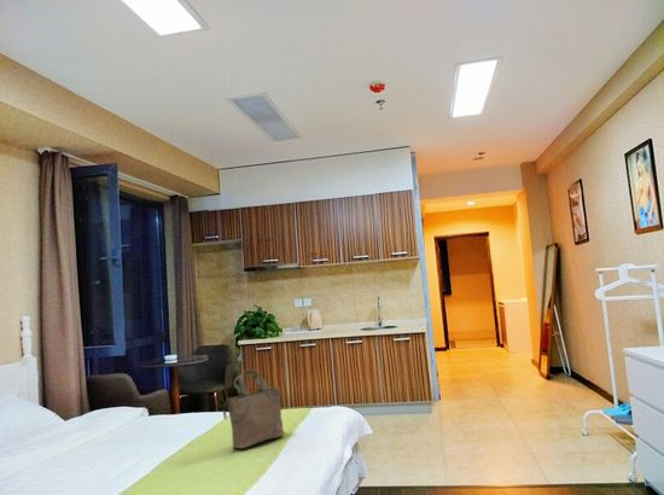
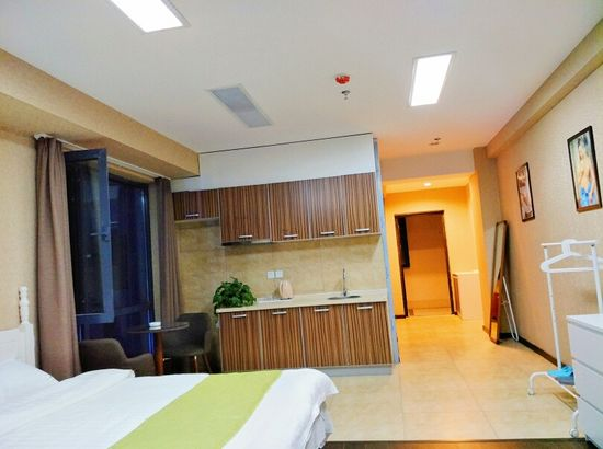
- tote bag [222,368,286,449]
